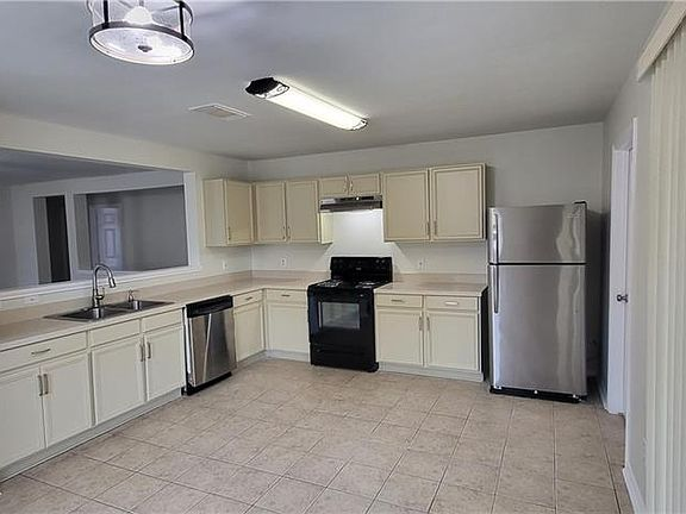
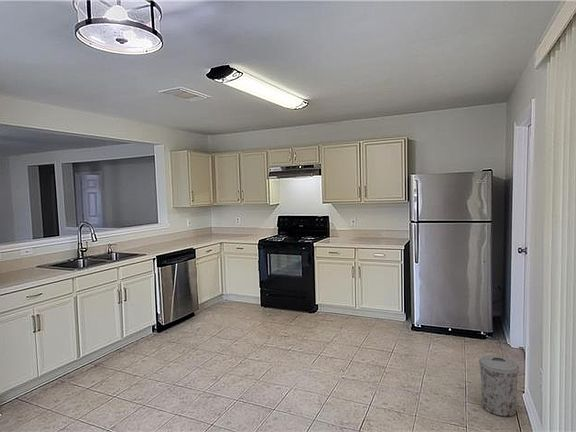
+ trash can [478,355,520,418]
